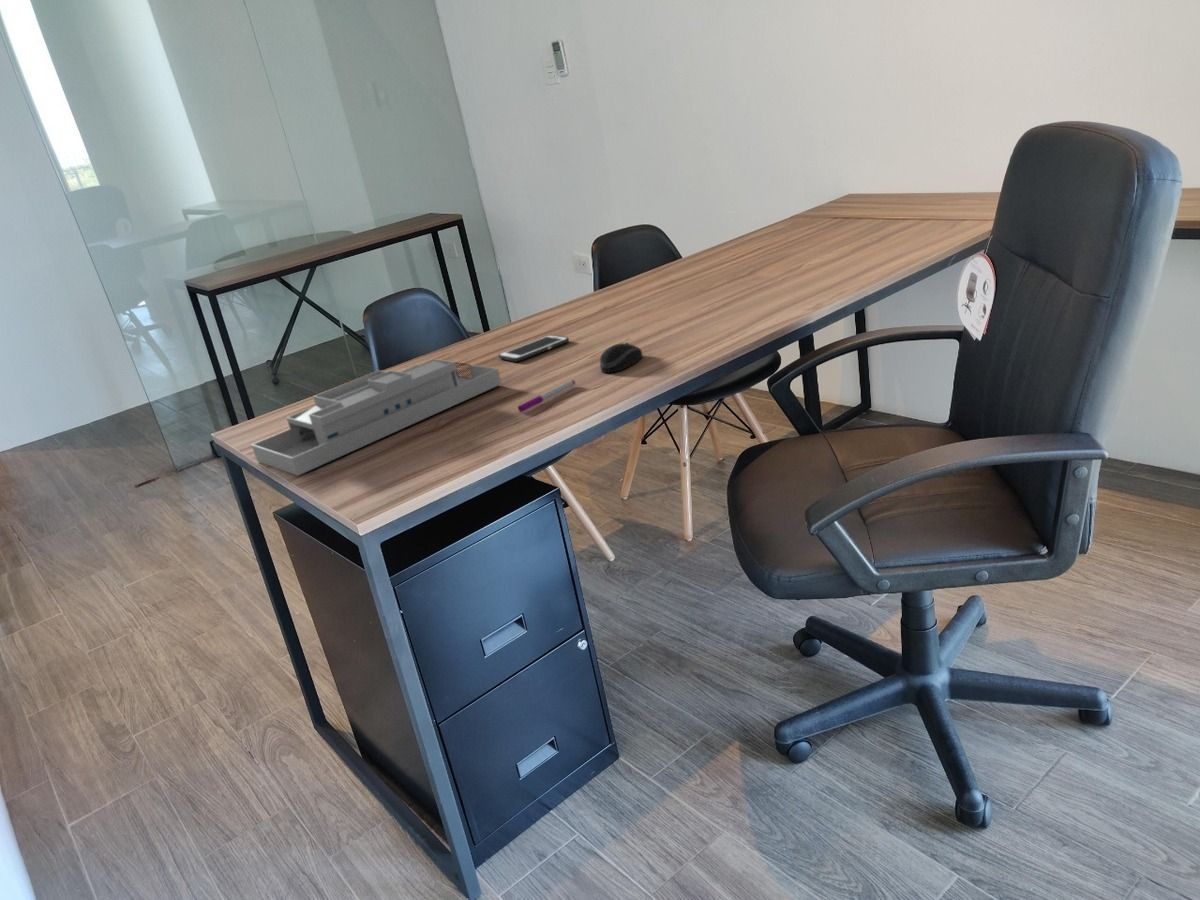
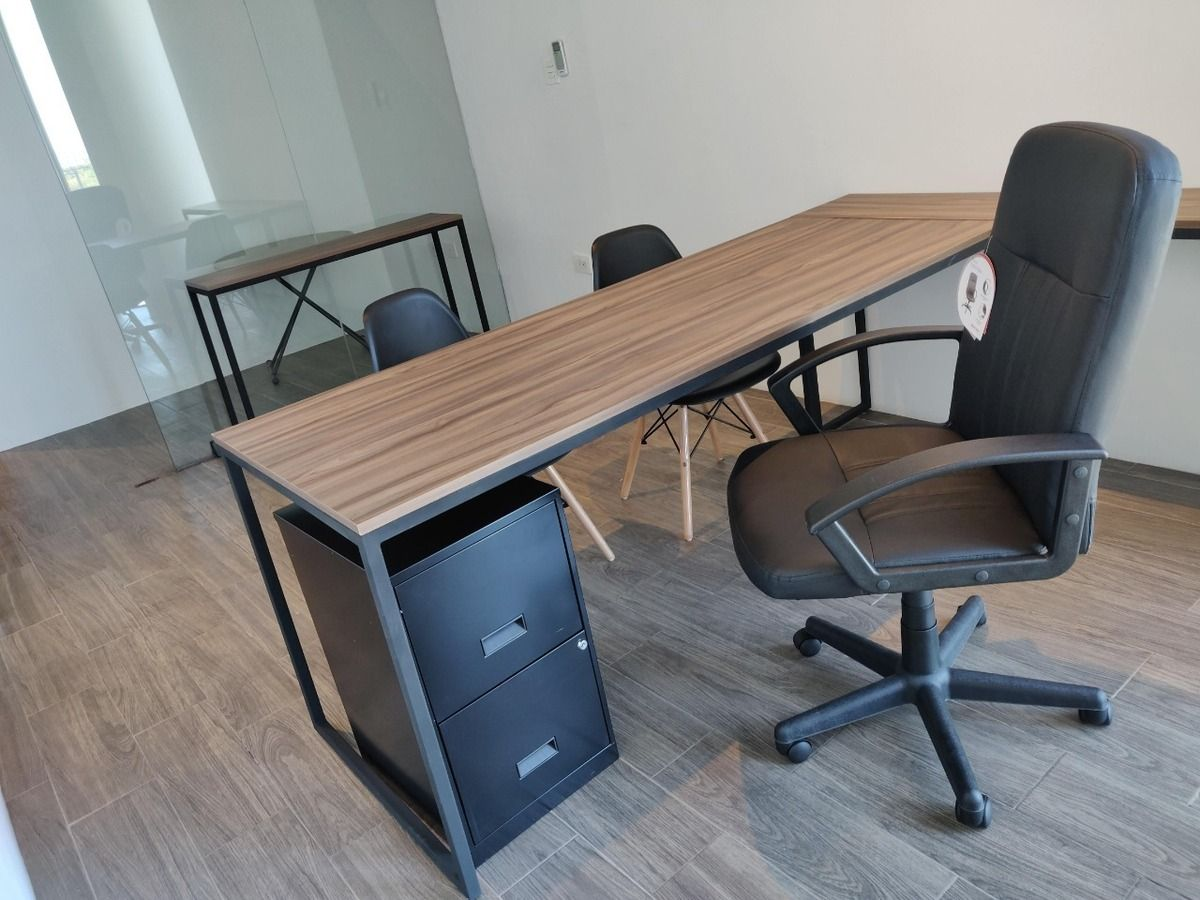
- computer mouse [599,342,644,374]
- cell phone [497,334,570,363]
- pen [517,379,576,413]
- desk organizer [251,358,503,477]
